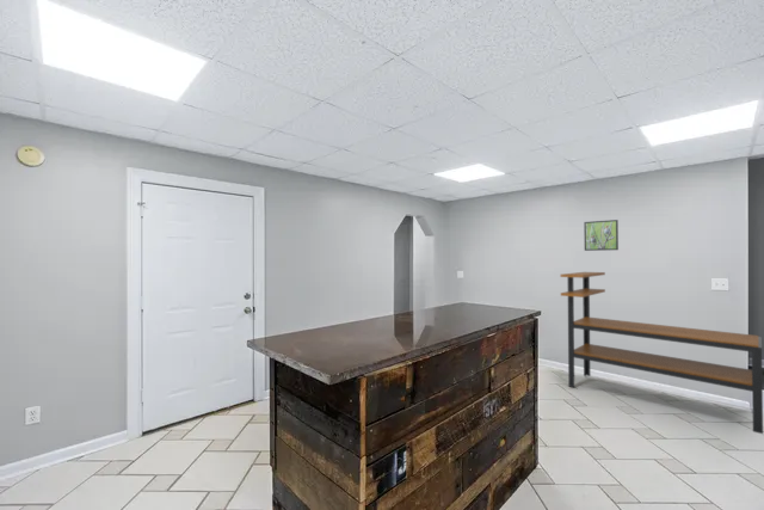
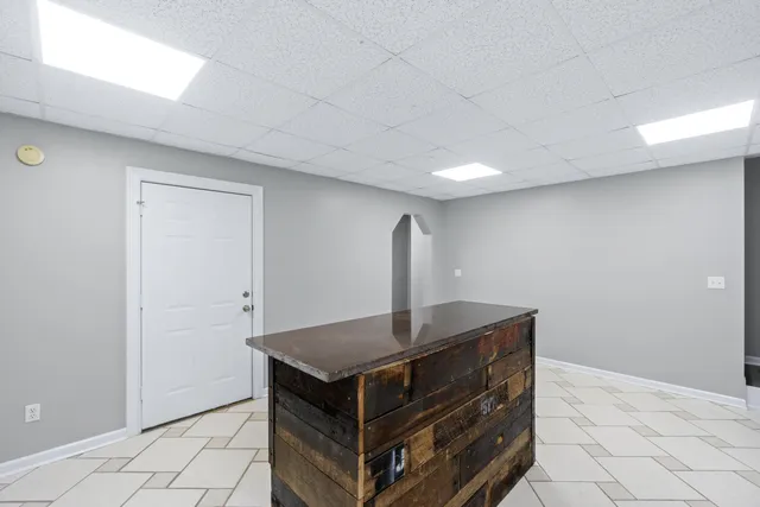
- shelving unit [560,271,764,435]
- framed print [583,219,620,252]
